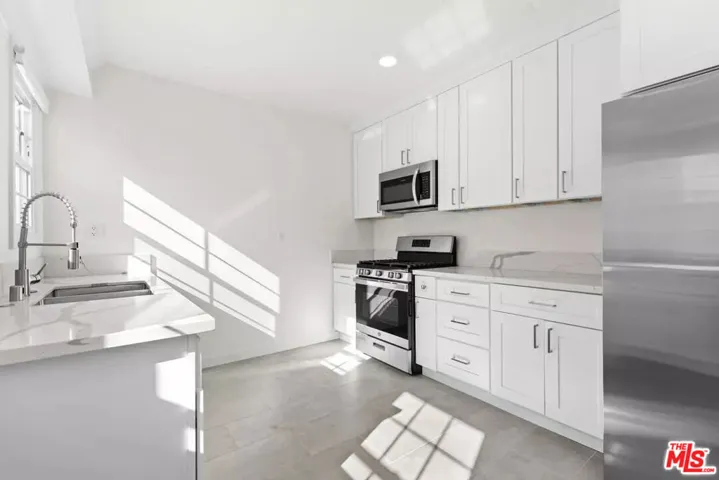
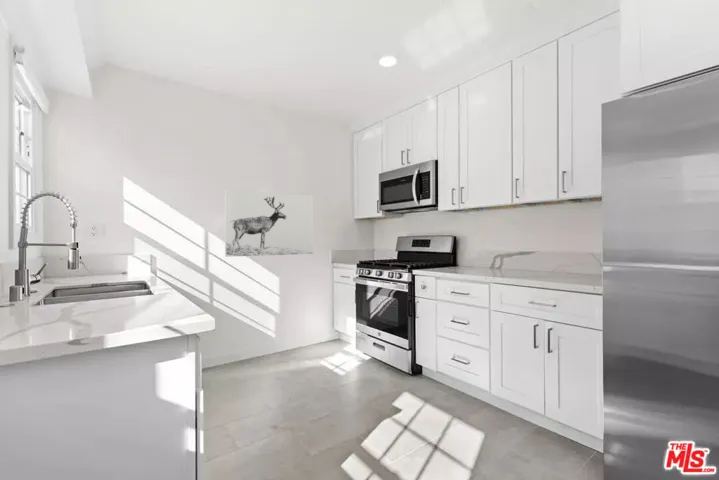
+ wall art [224,188,314,258]
